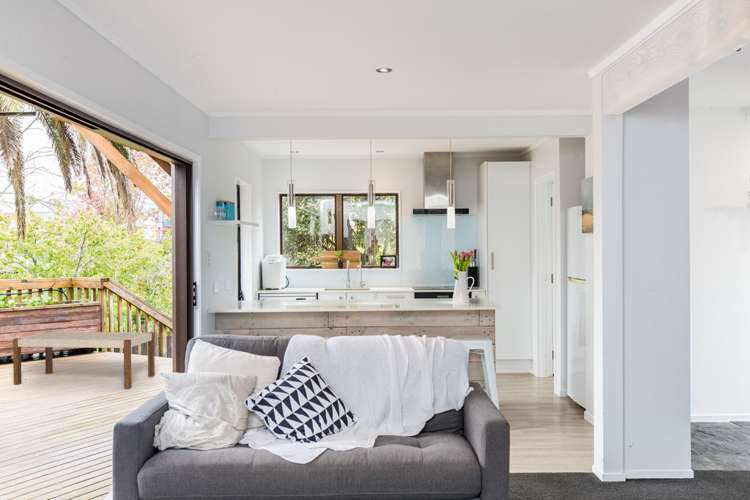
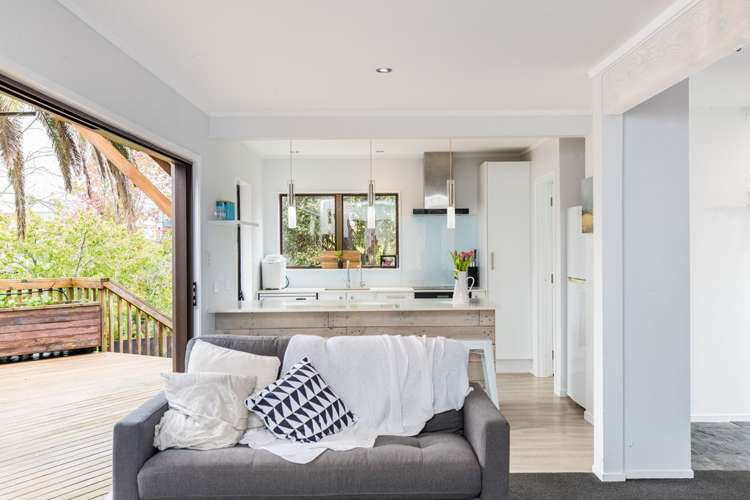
- bench [12,330,156,389]
